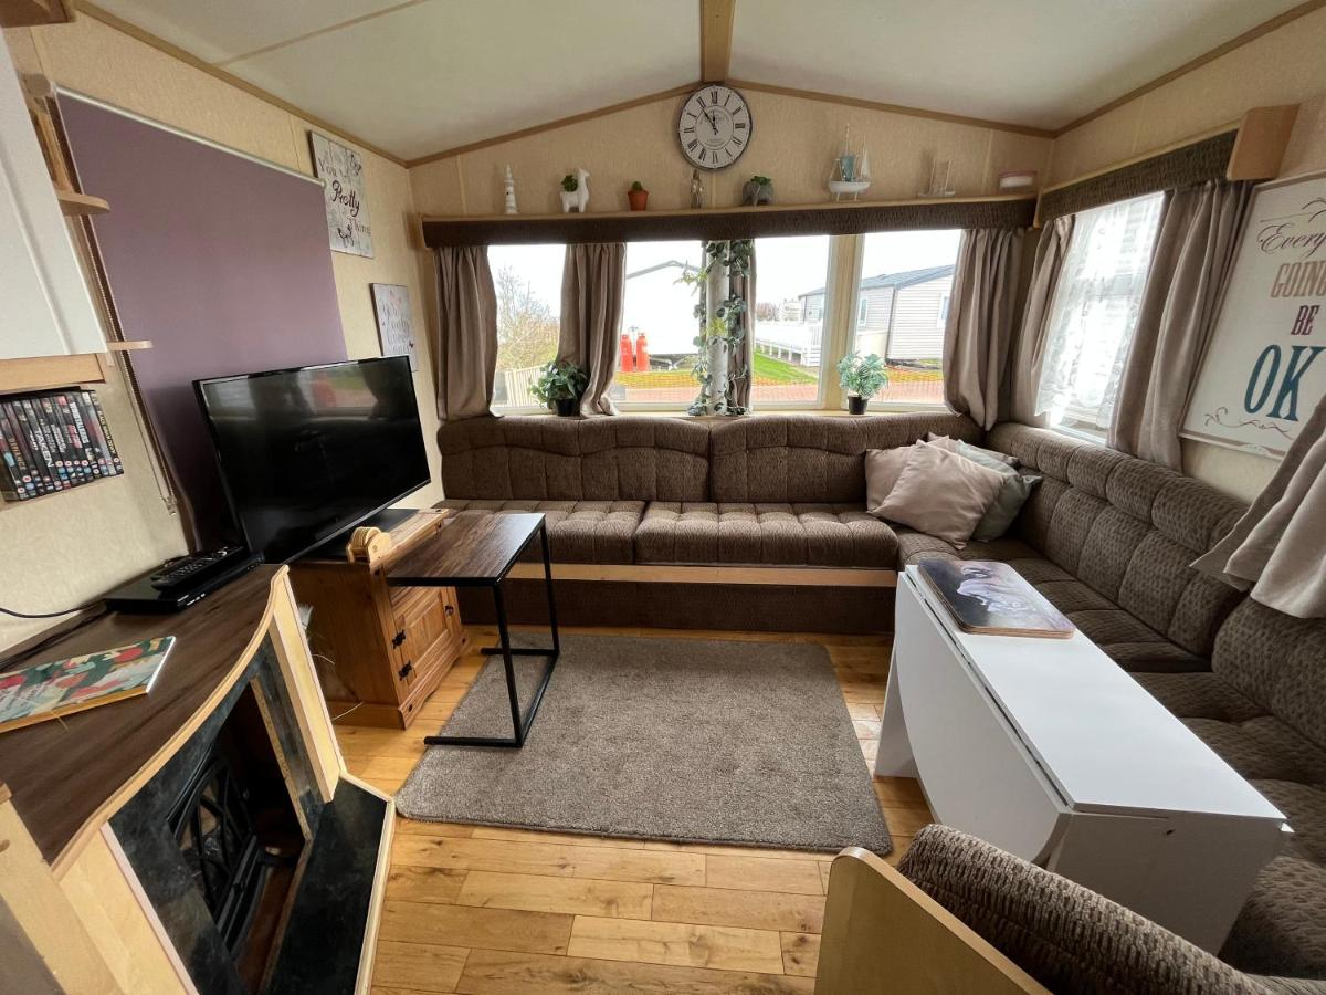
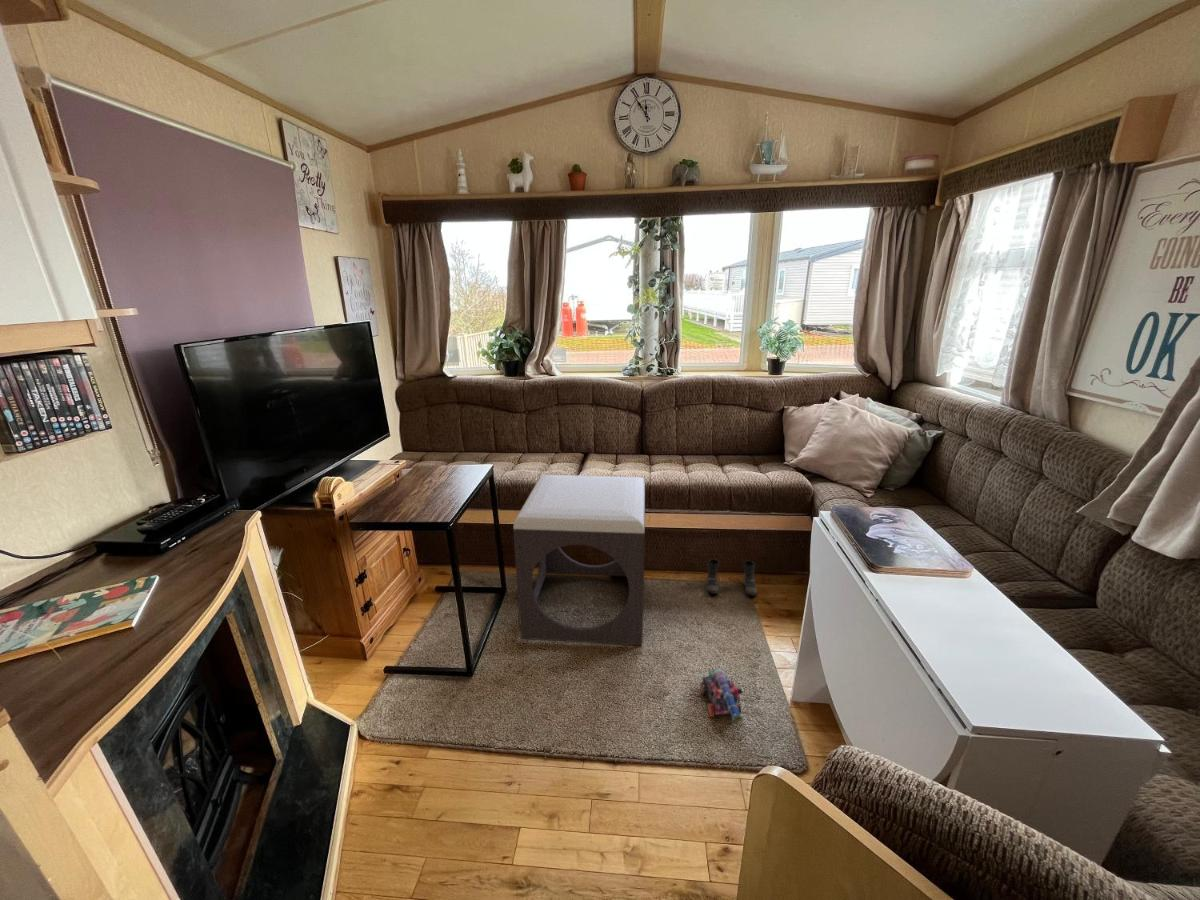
+ boots [706,558,758,597]
+ toy cannon [699,667,744,725]
+ footstool [512,474,646,646]
